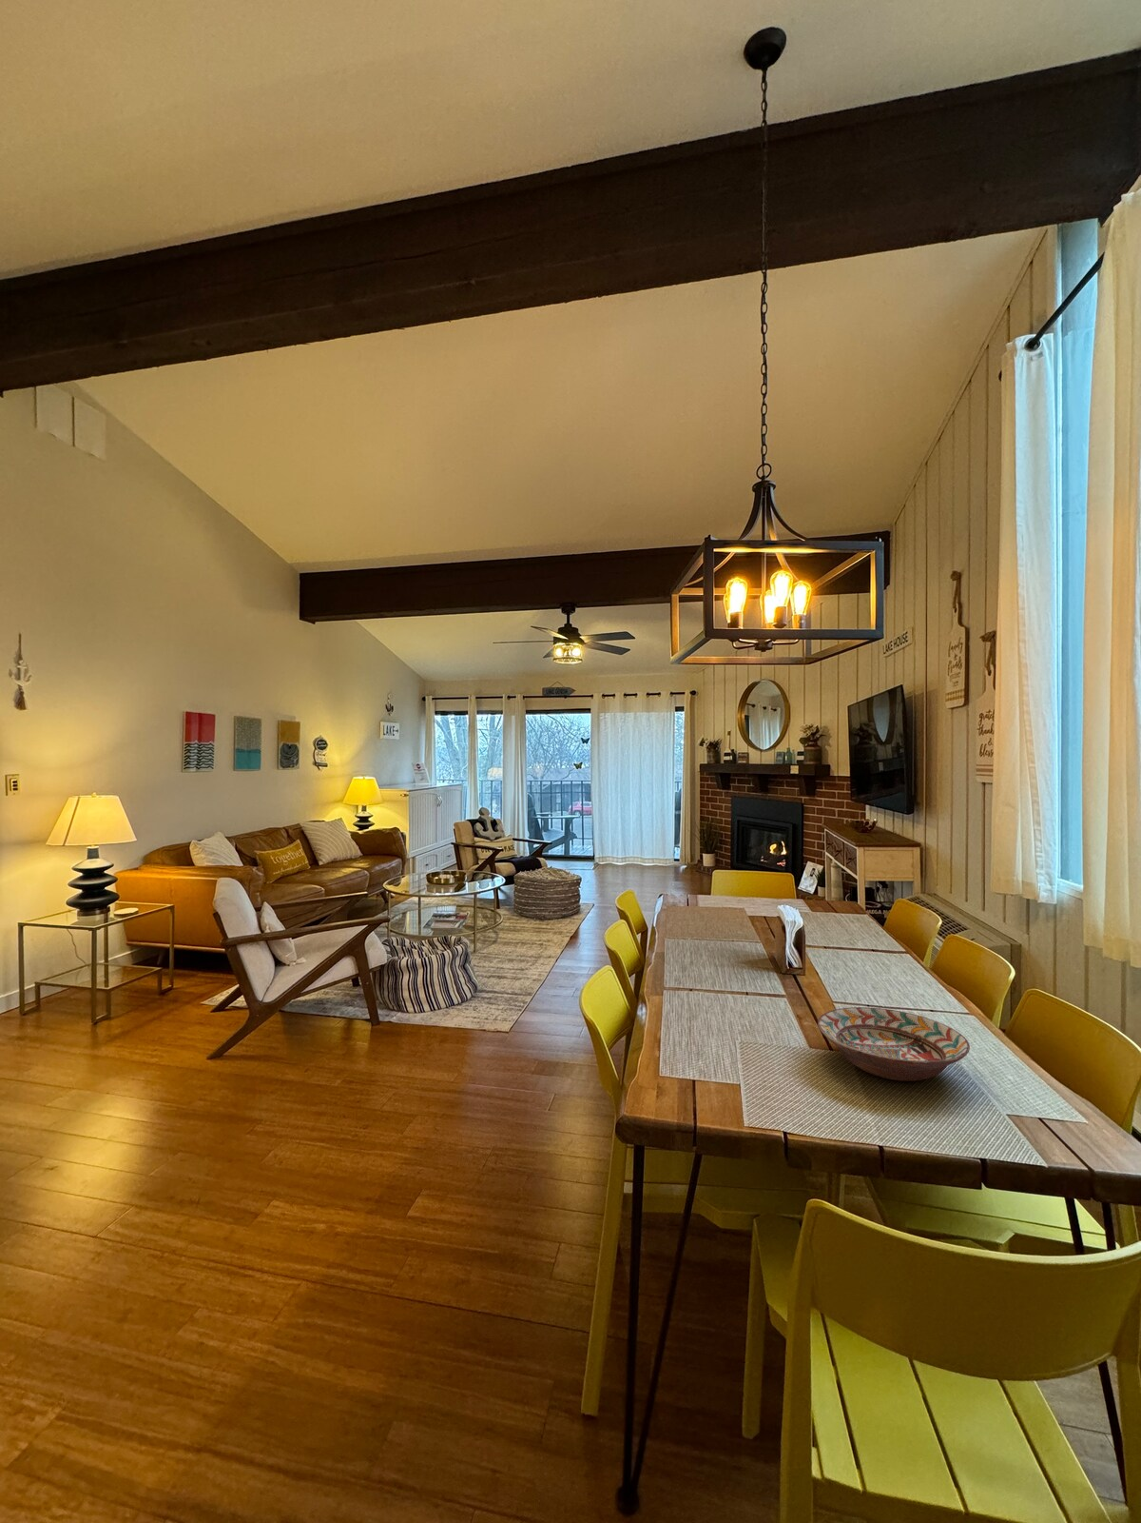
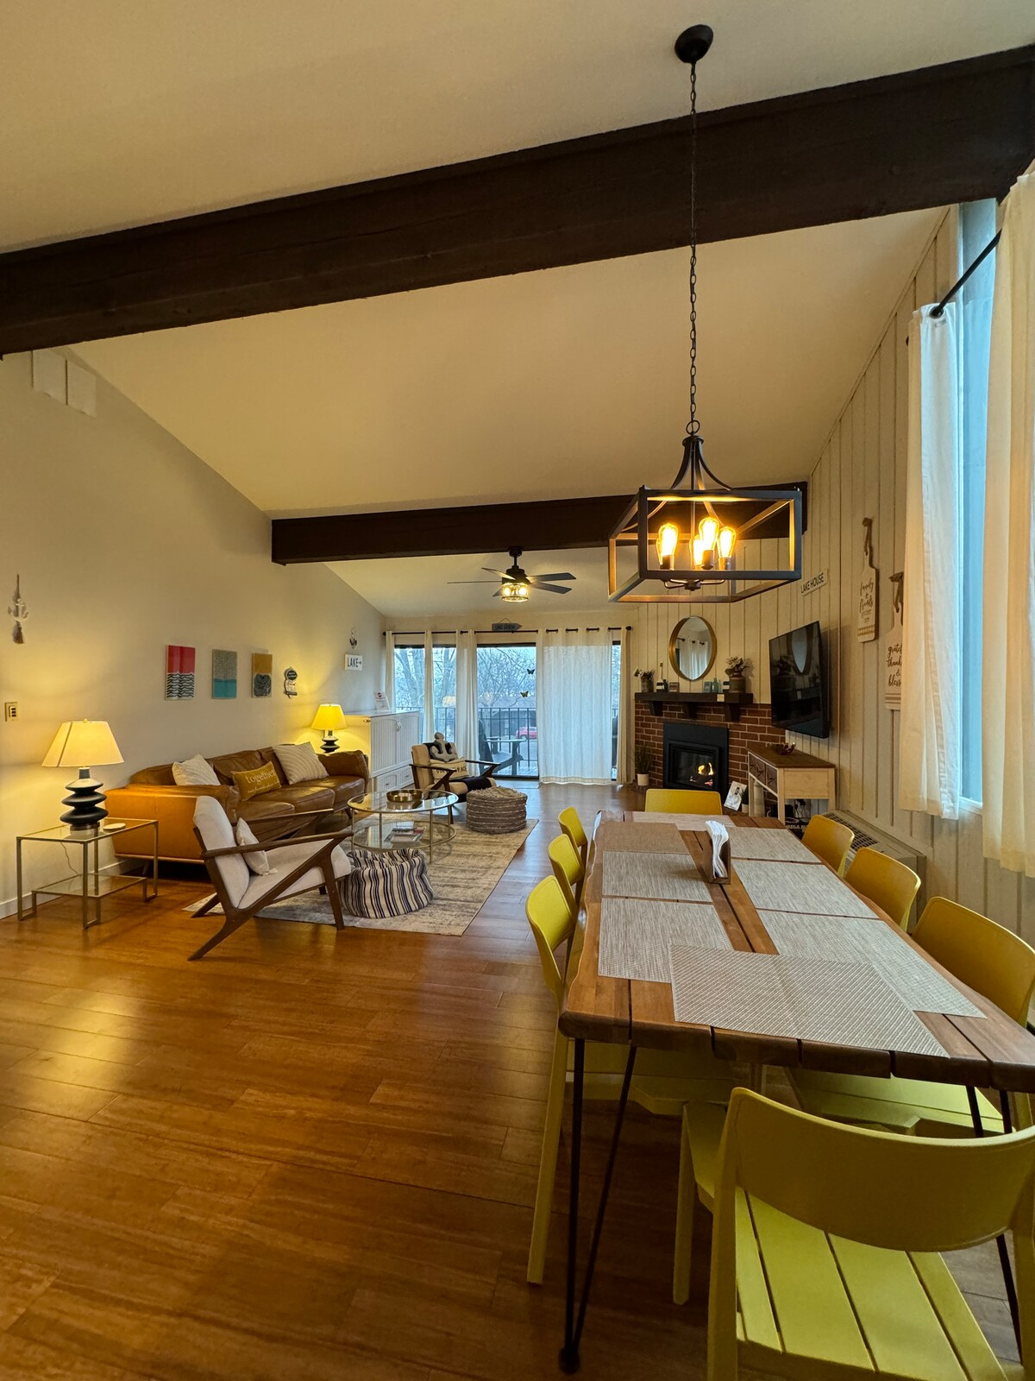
- decorative bowl [816,1006,971,1082]
